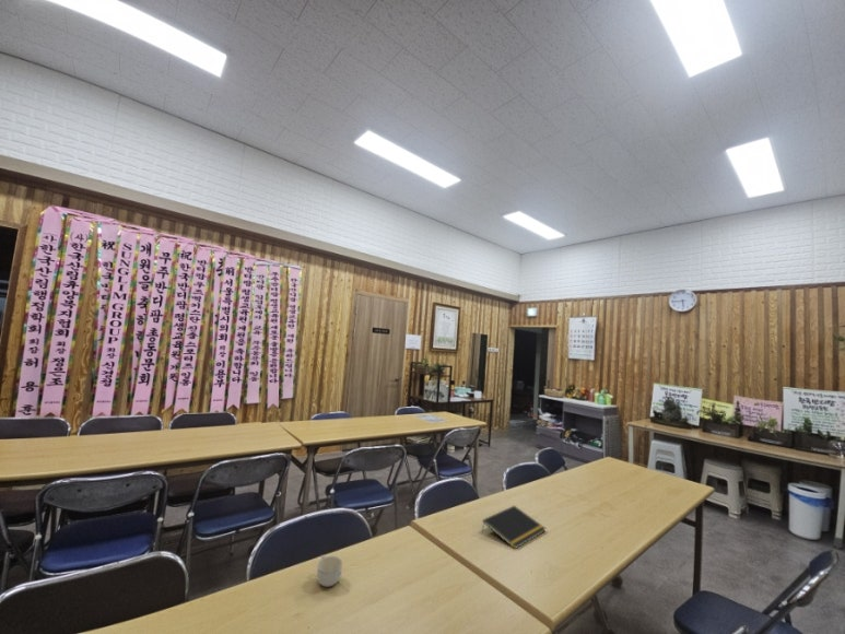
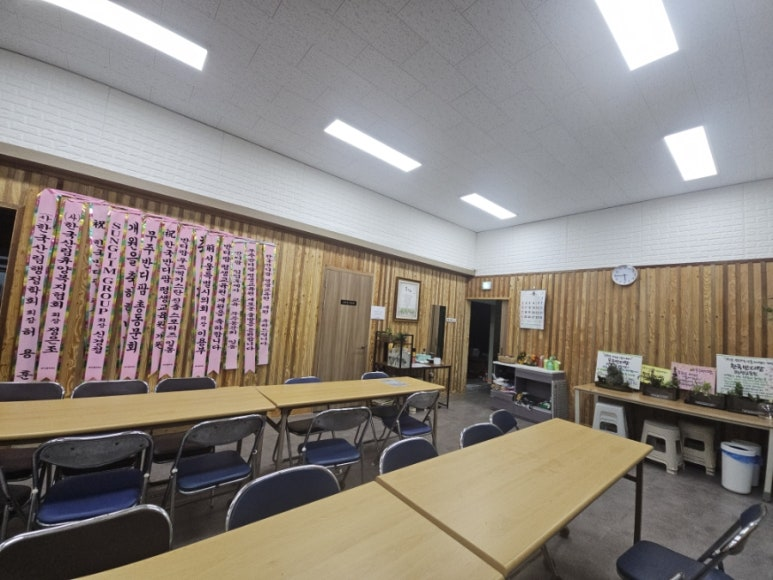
- cup [316,554,343,588]
- notepad [481,505,547,550]
